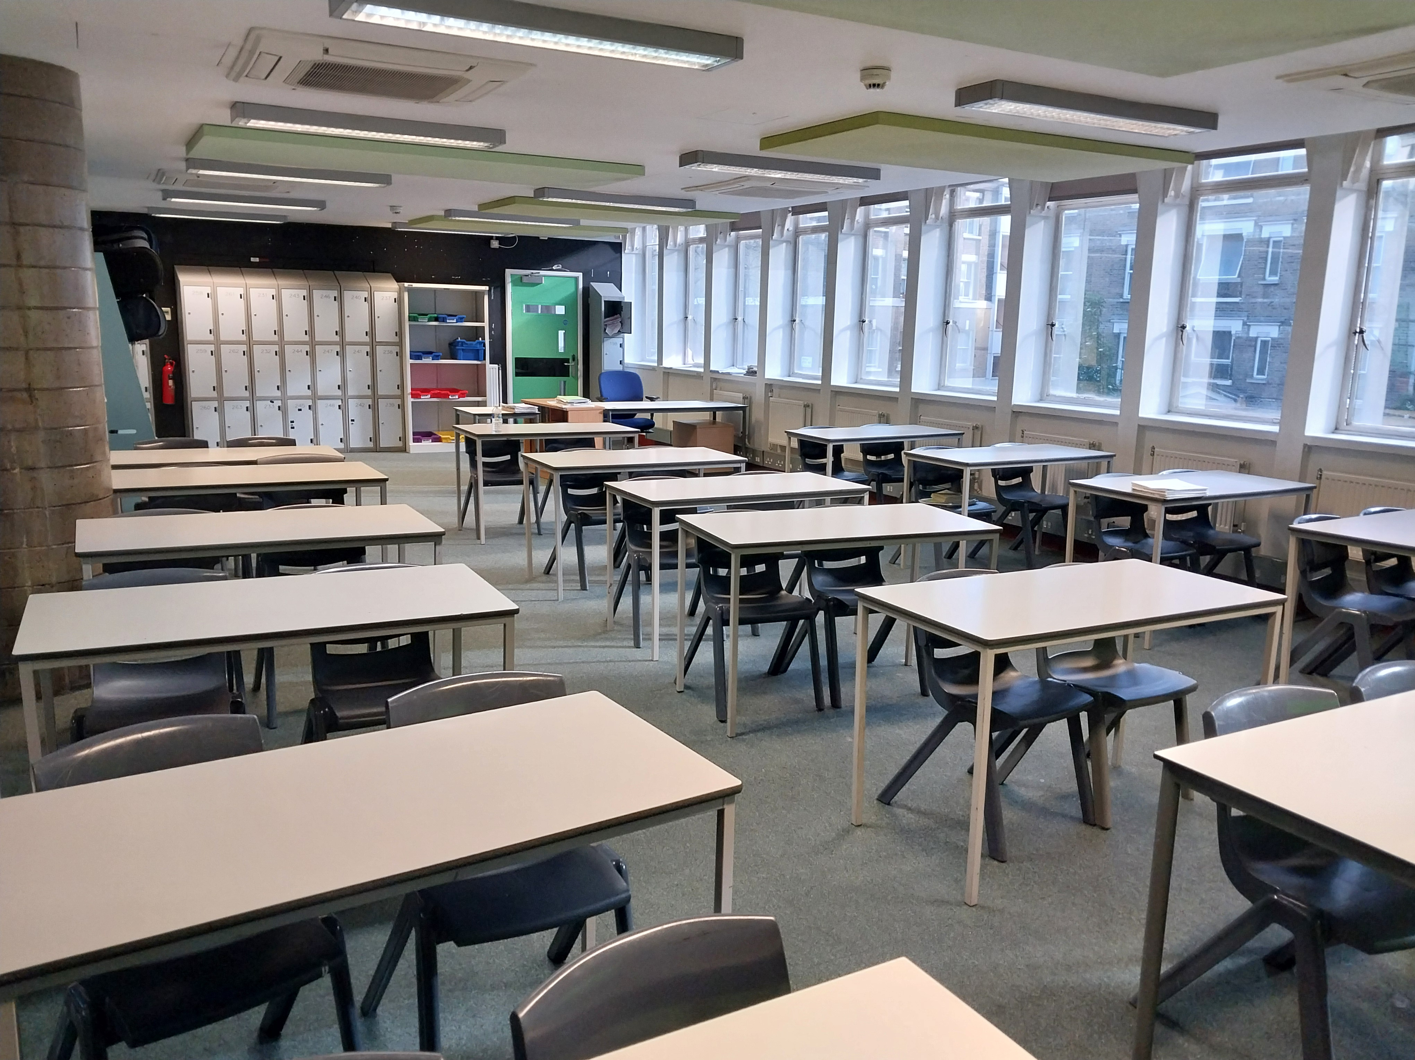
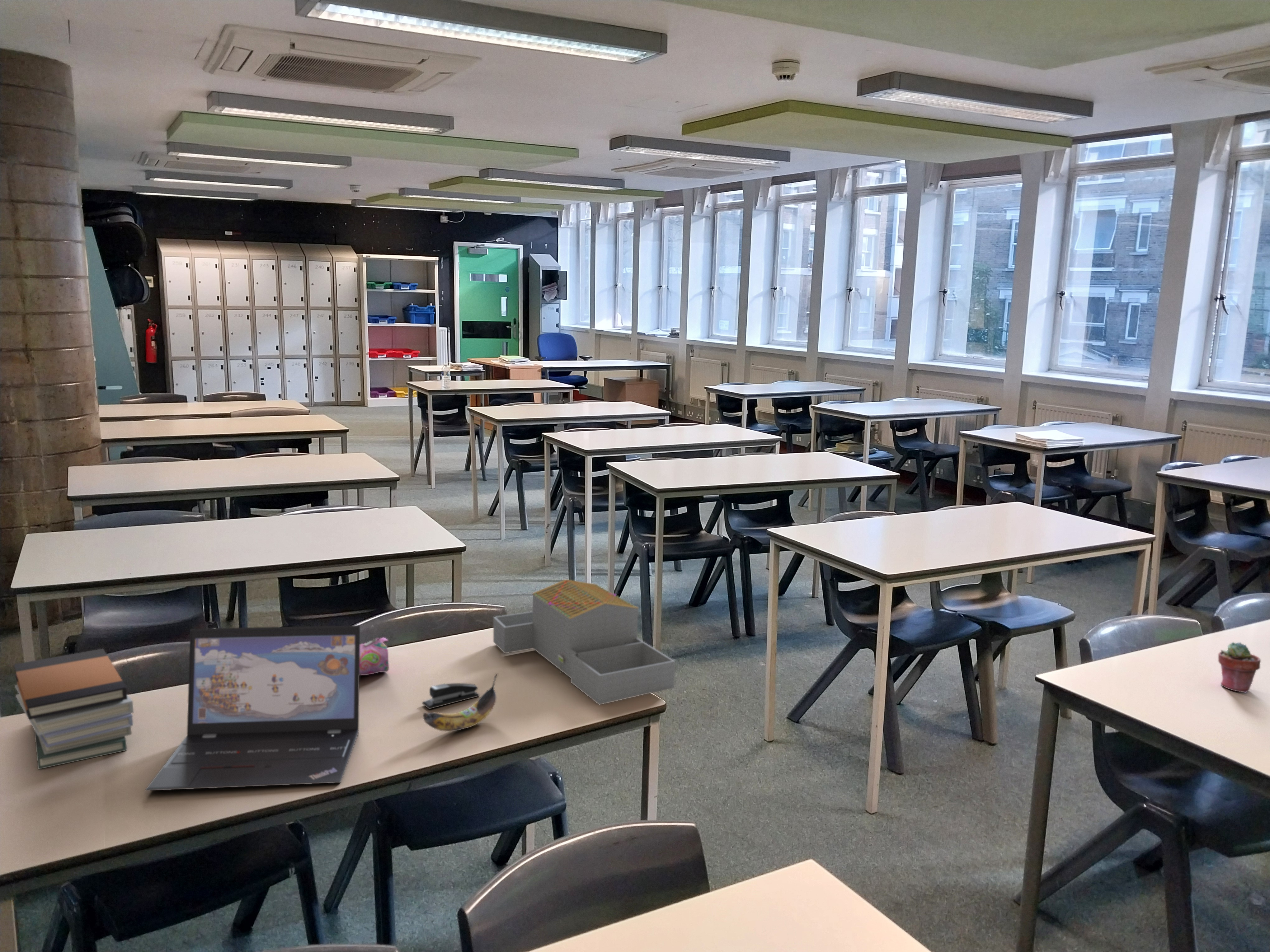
+ book stack [13,648,134,770]
+ banana [422,673,498,732]
+ architectural model [493,579,675,705]
+ laptop [145,625,360,791]
+ potted succulent [1218,642,1261,693]
+ pencil case [360,637,389,675]
+ stapler [422,683,480,710]
